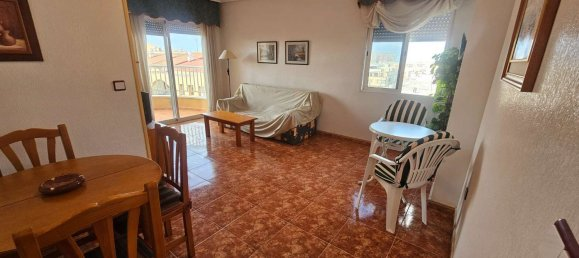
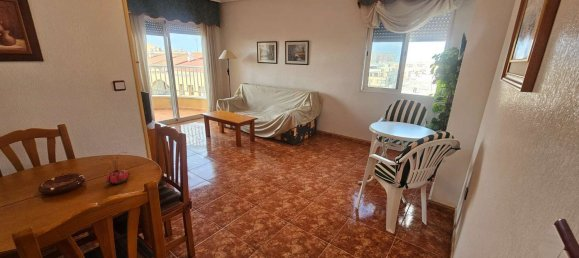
+ flower [100,151,131,185]
